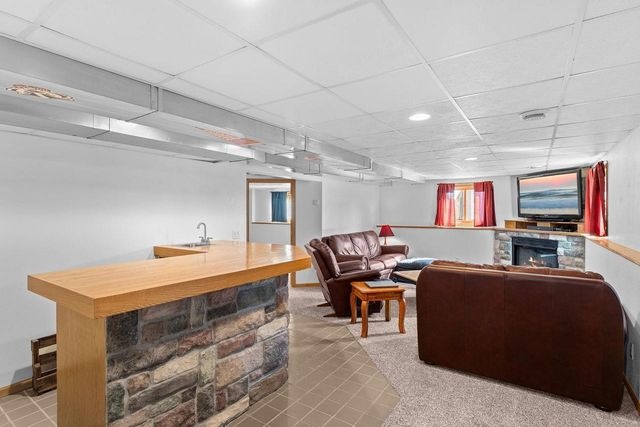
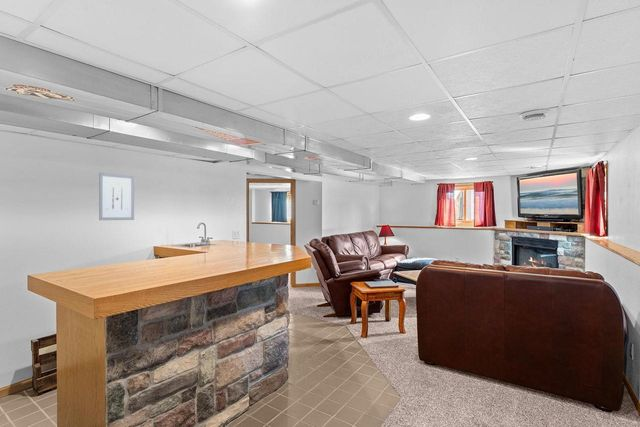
+ wall art [98,172,135,221]
